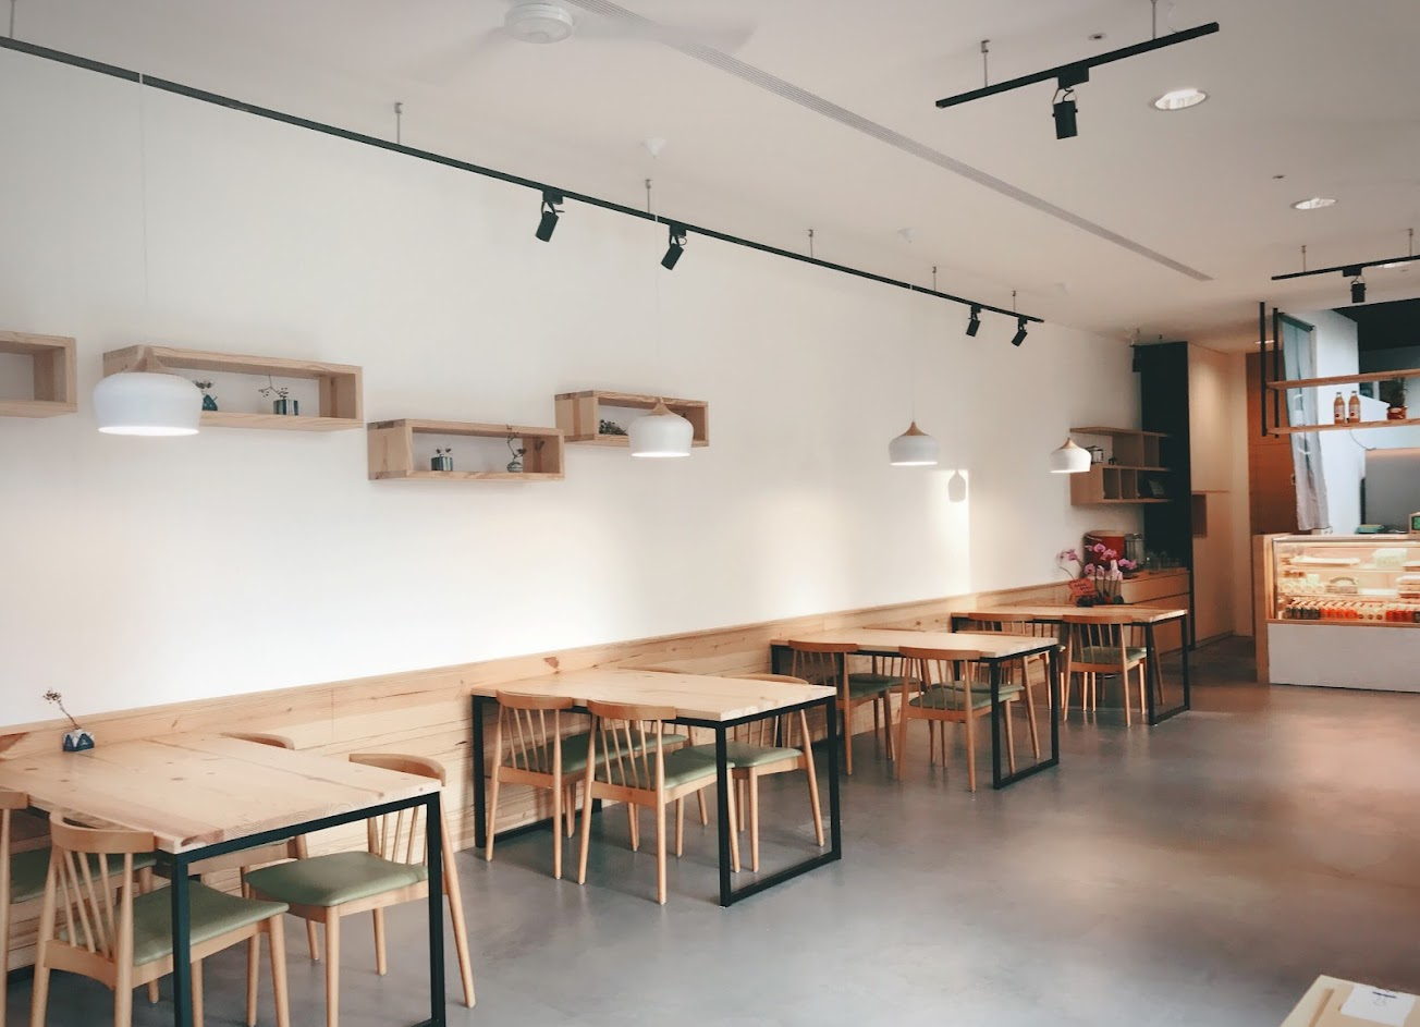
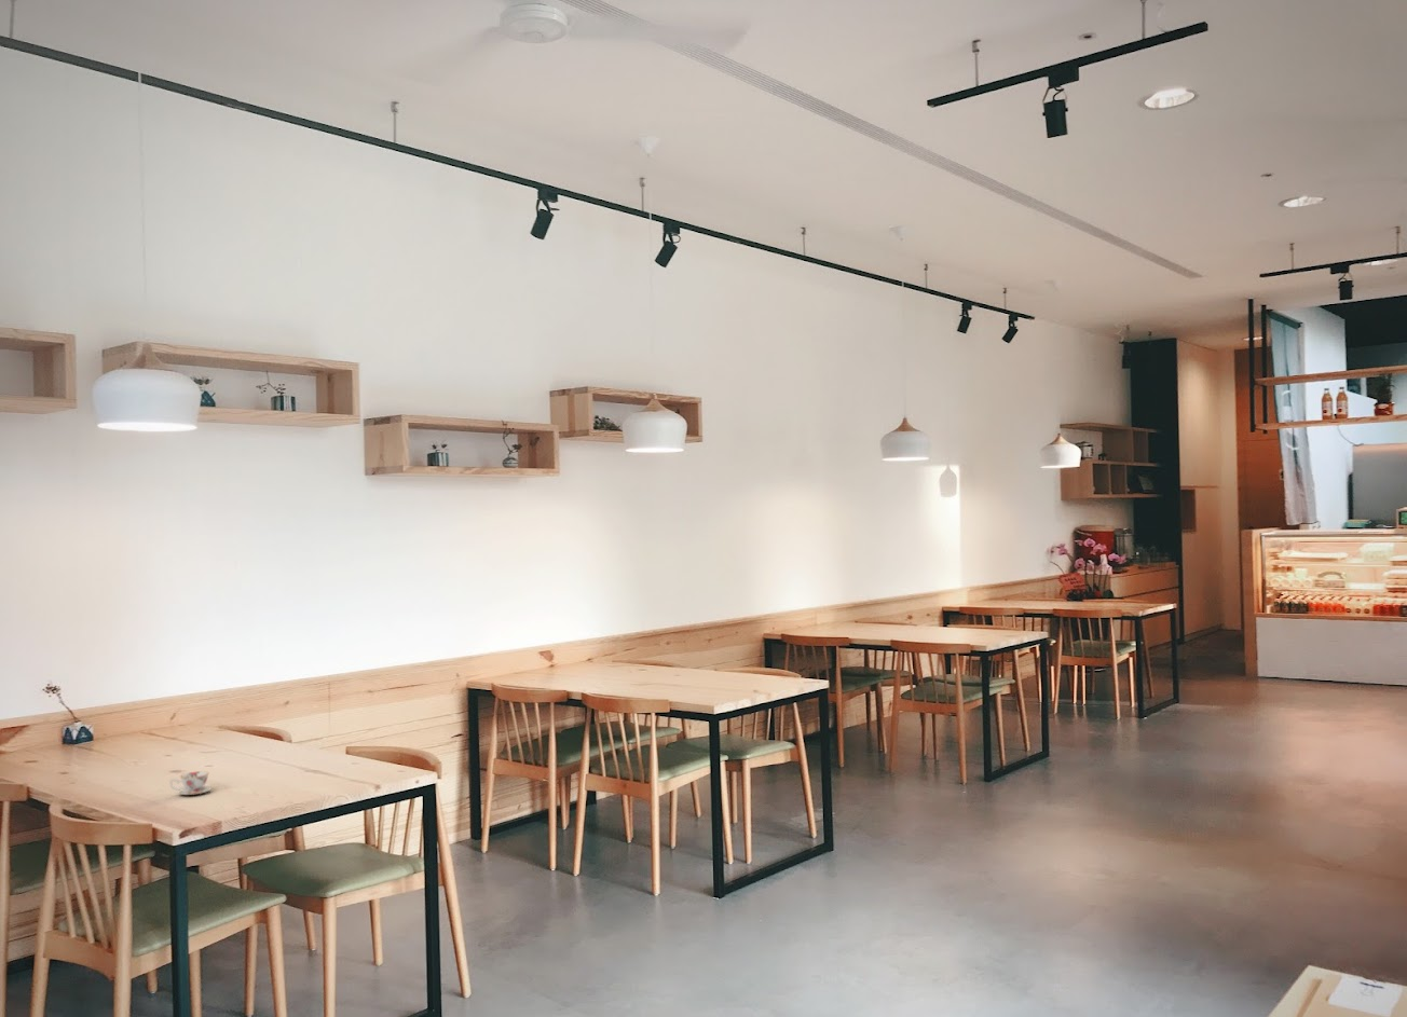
+ teacup [168,770,212,796]
